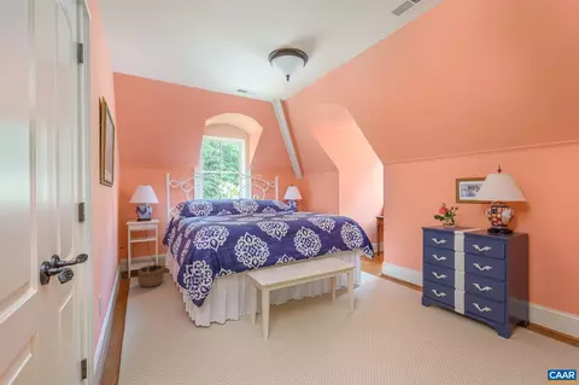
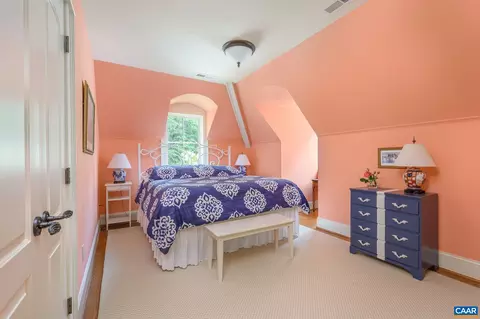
- wicker basket [136,256,165,288]
